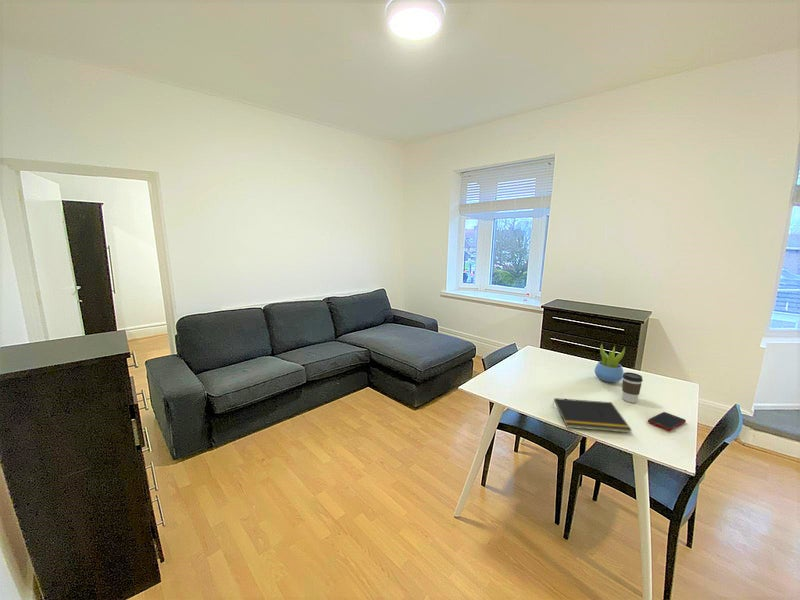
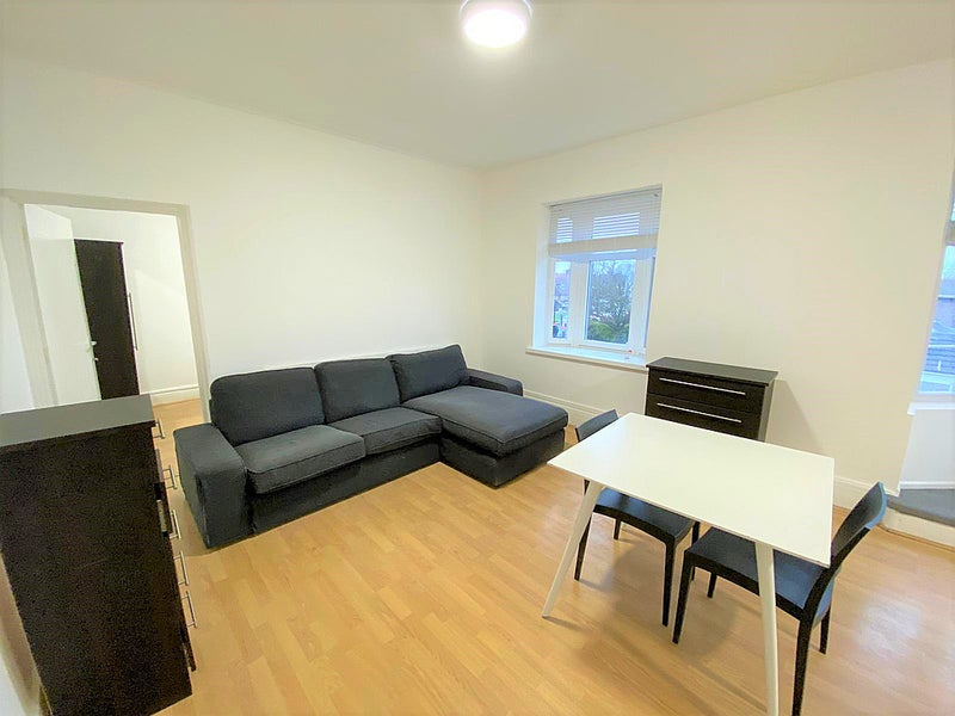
- notepad [551,397,633,434]
- cell phone [647,411,687,432]
- succulent plant [594,343,626,383]
- coffee cup [621,371,644,404]
